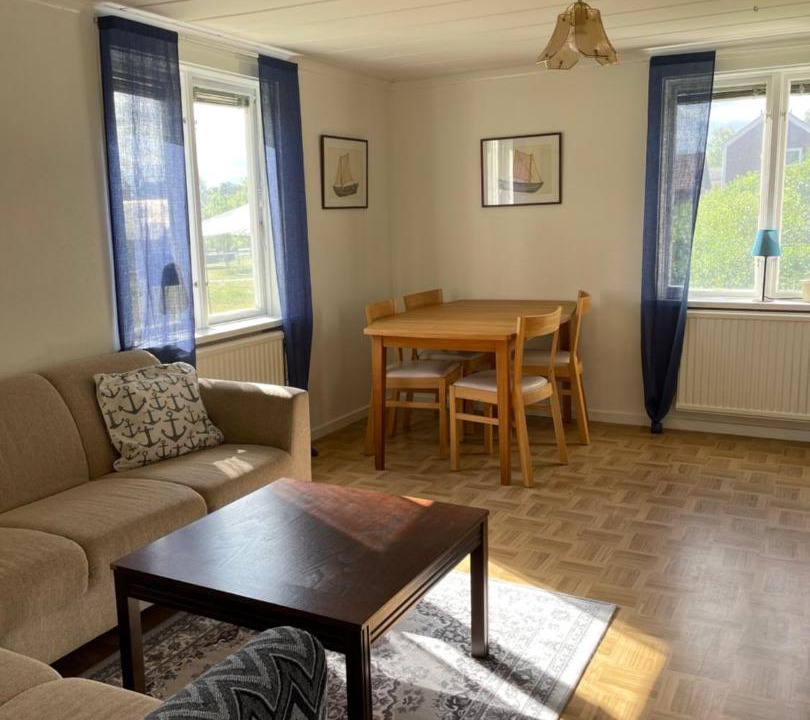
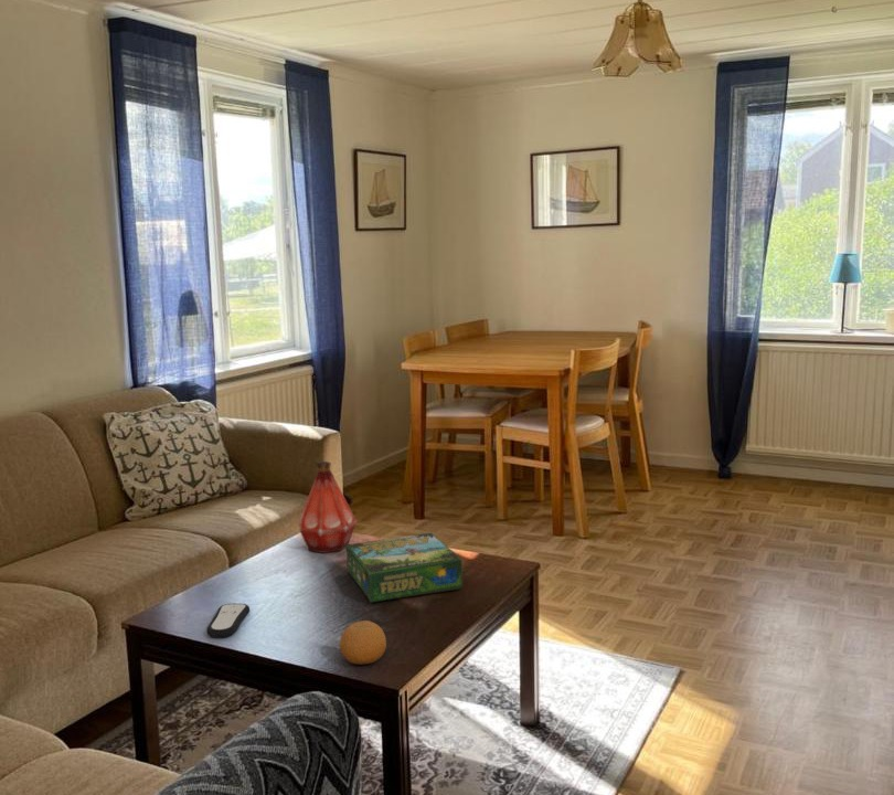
+ fruit [339,619,387,666]
+ remote control [205,603,251,638]
+ board game [345,532,464,604]
+ bottle [298,460,358,554]
